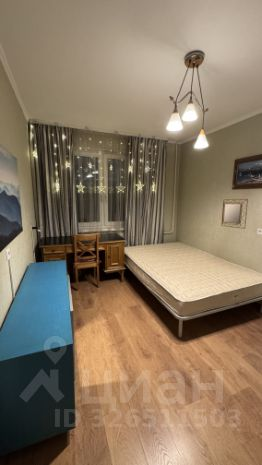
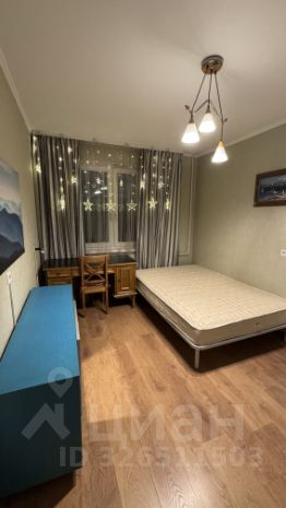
- home mirror [220,198,249,230]
